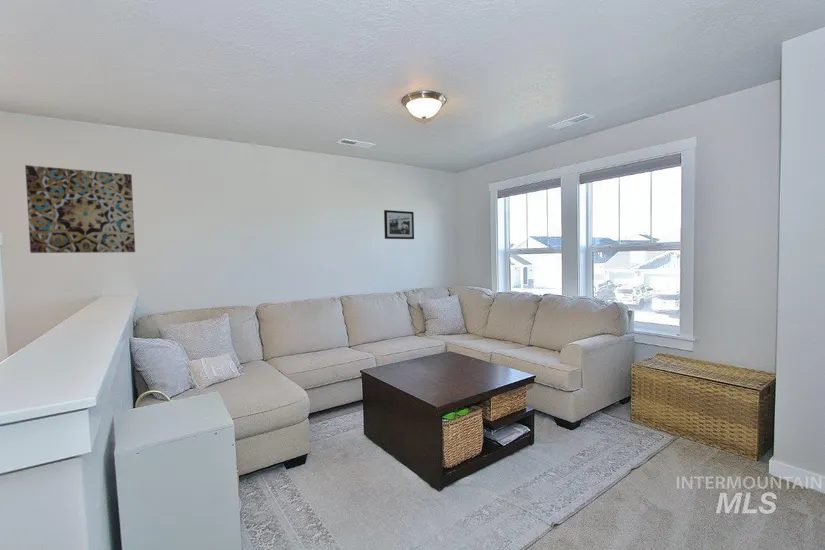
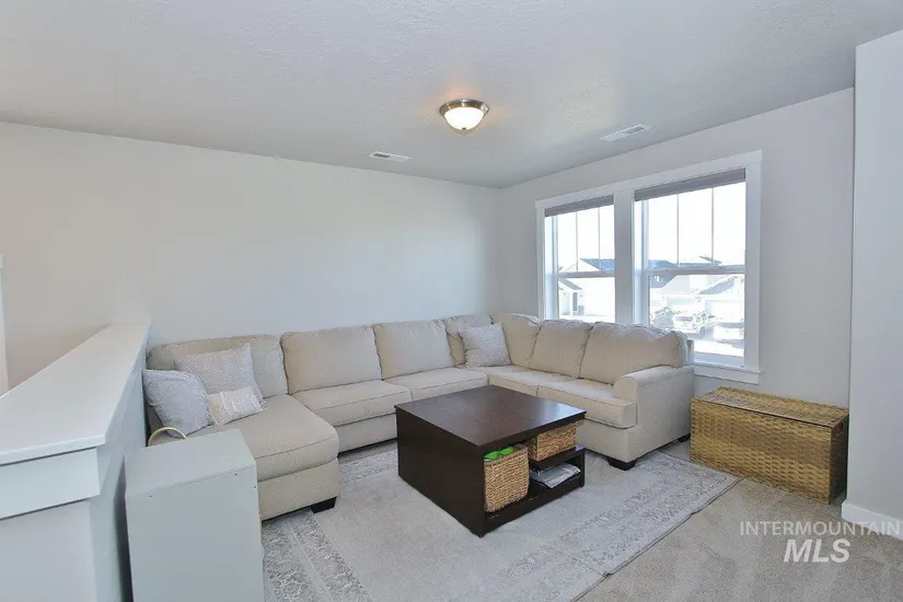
- wall art [24,164,136,254]
- picture frame [383,209,415,240]
